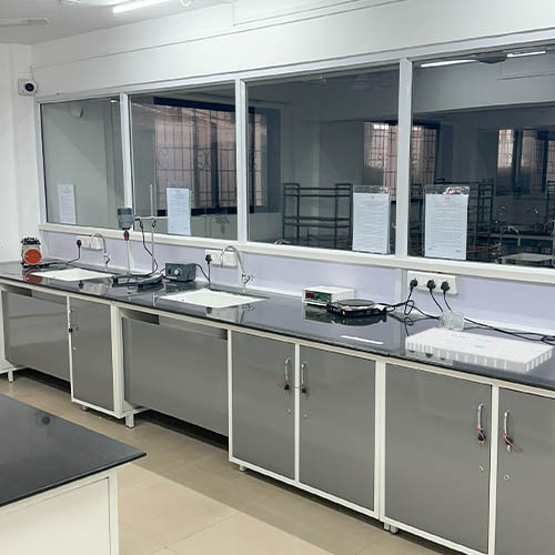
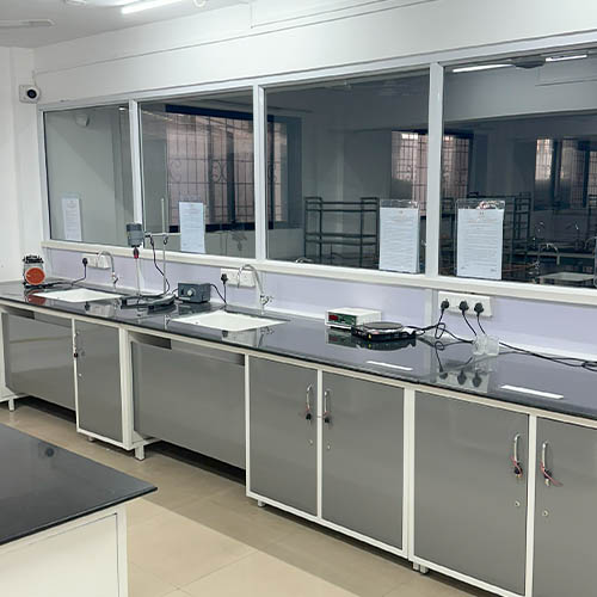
- architectural model [404,326,554,374]
